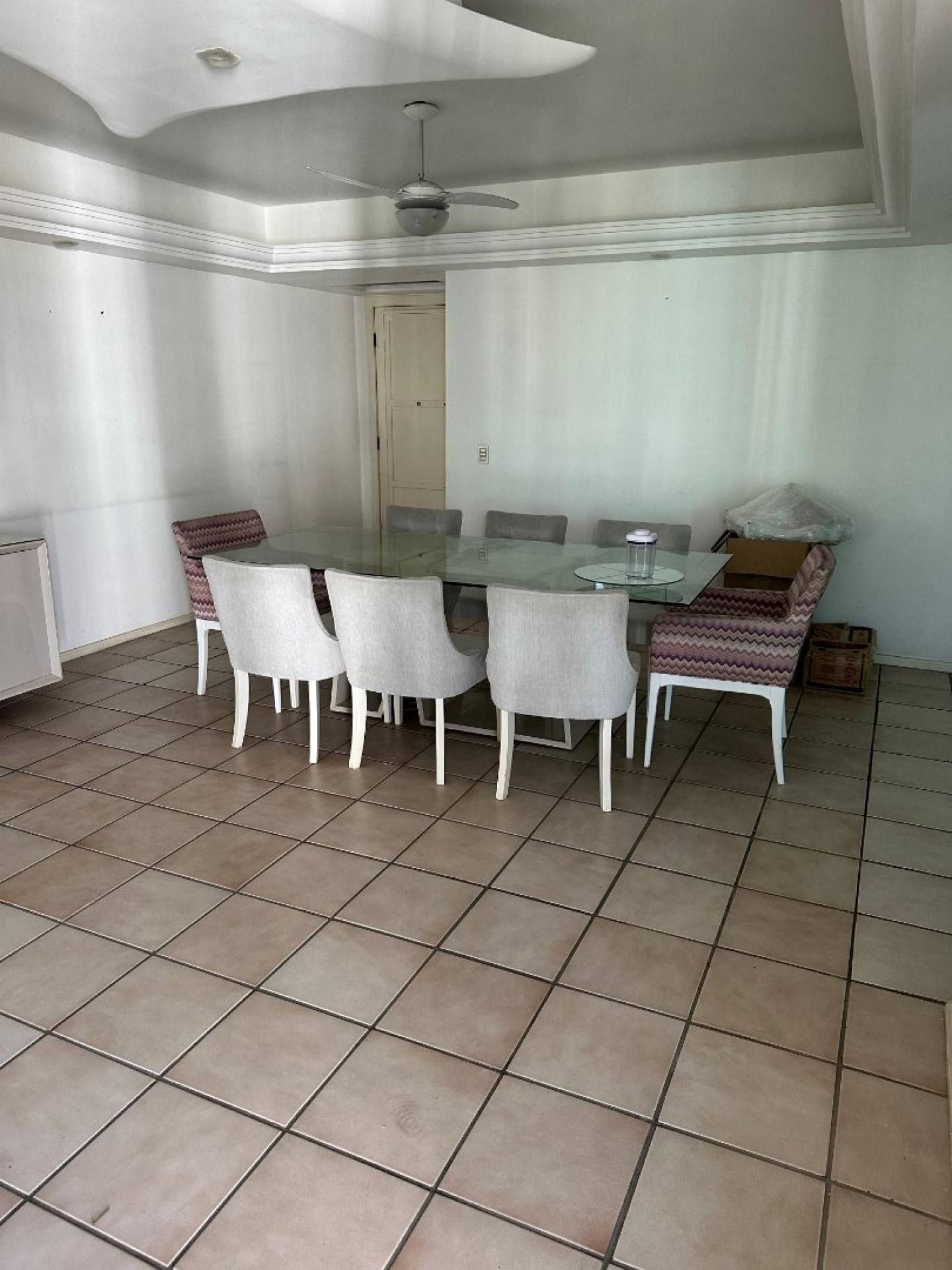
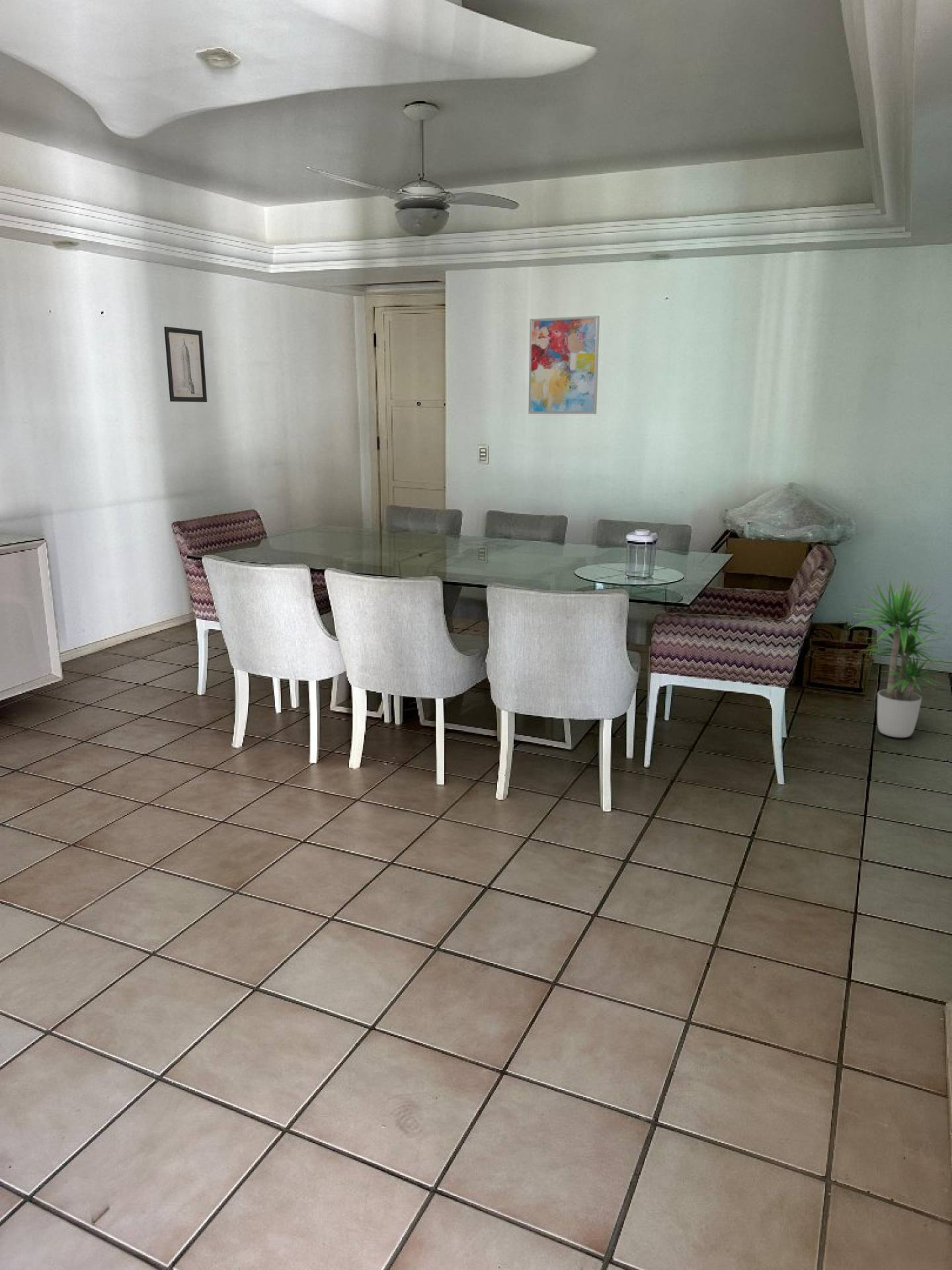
+ potted plant [850,577,952,738]
+ wall art [528,315,600,415]
+ wall art [163,326,208,403]
